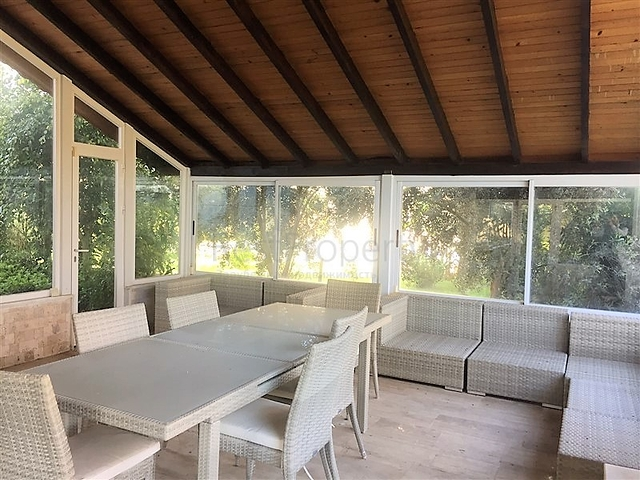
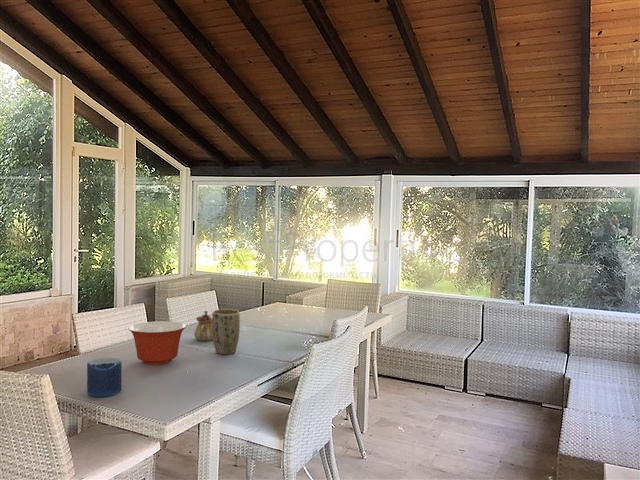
+ plant pot [211,308,241,355]
+ teapot [193,310,213,342]
+ candle [86,356,123,398]
+ mixing bowl [128,320,187,366]
